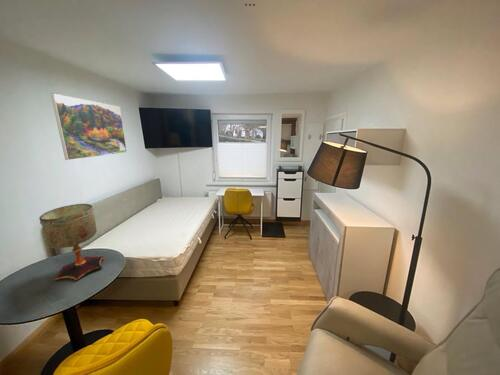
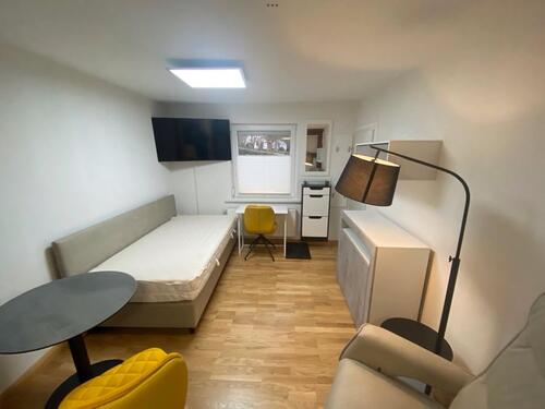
- table lamp [38,203,105,282]
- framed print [50,93,128,161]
